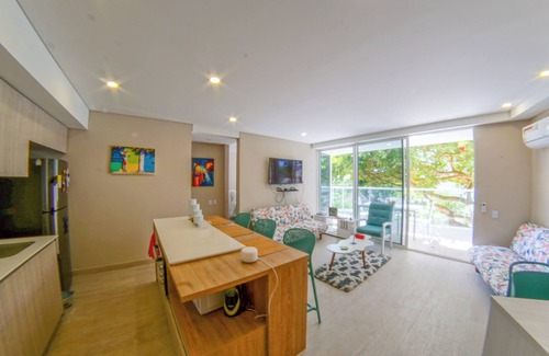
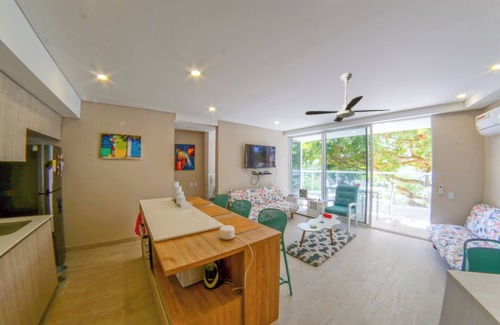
+ ceiling fan [304,72,389,123]
